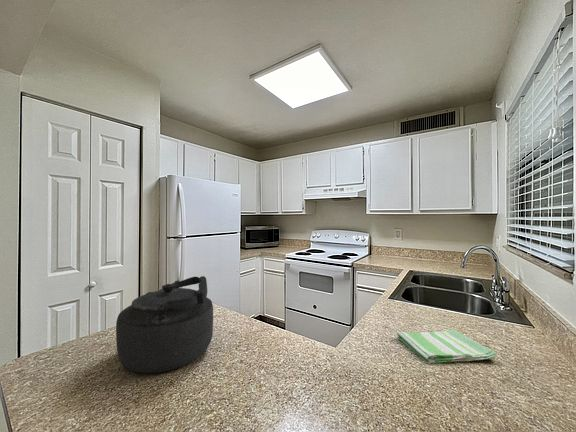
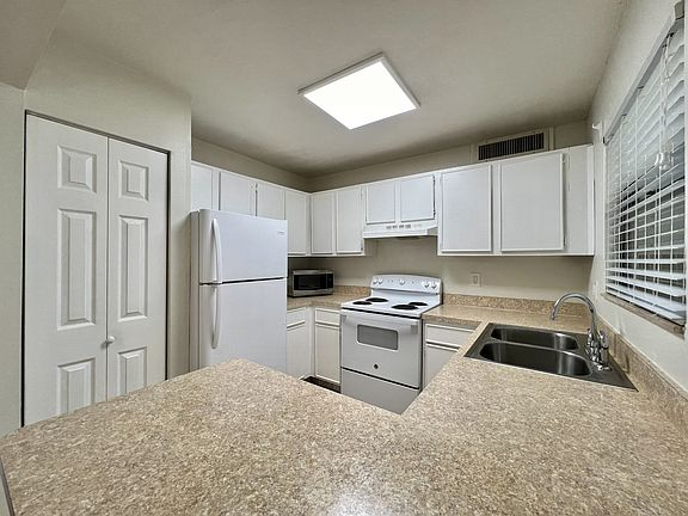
- kettle [115,275,214,374]
- dish towel [396,329,498,364]
